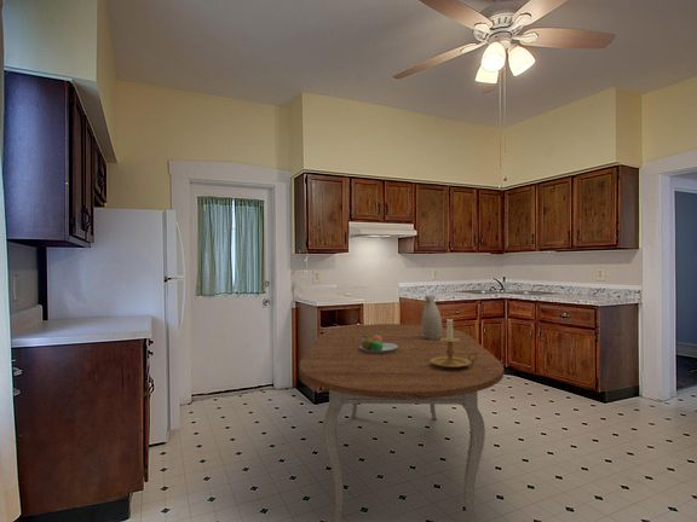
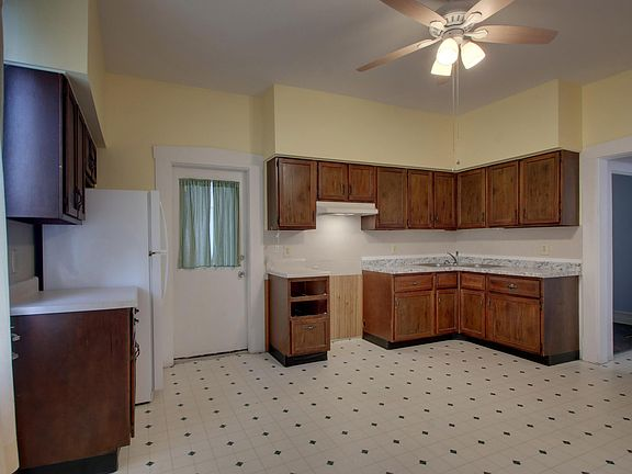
- fruit bowl [359,335,398,354]
- dining table [298,323,505,522]
- vase [420,294,443,340]
- candle holder [431,317,478,369]
